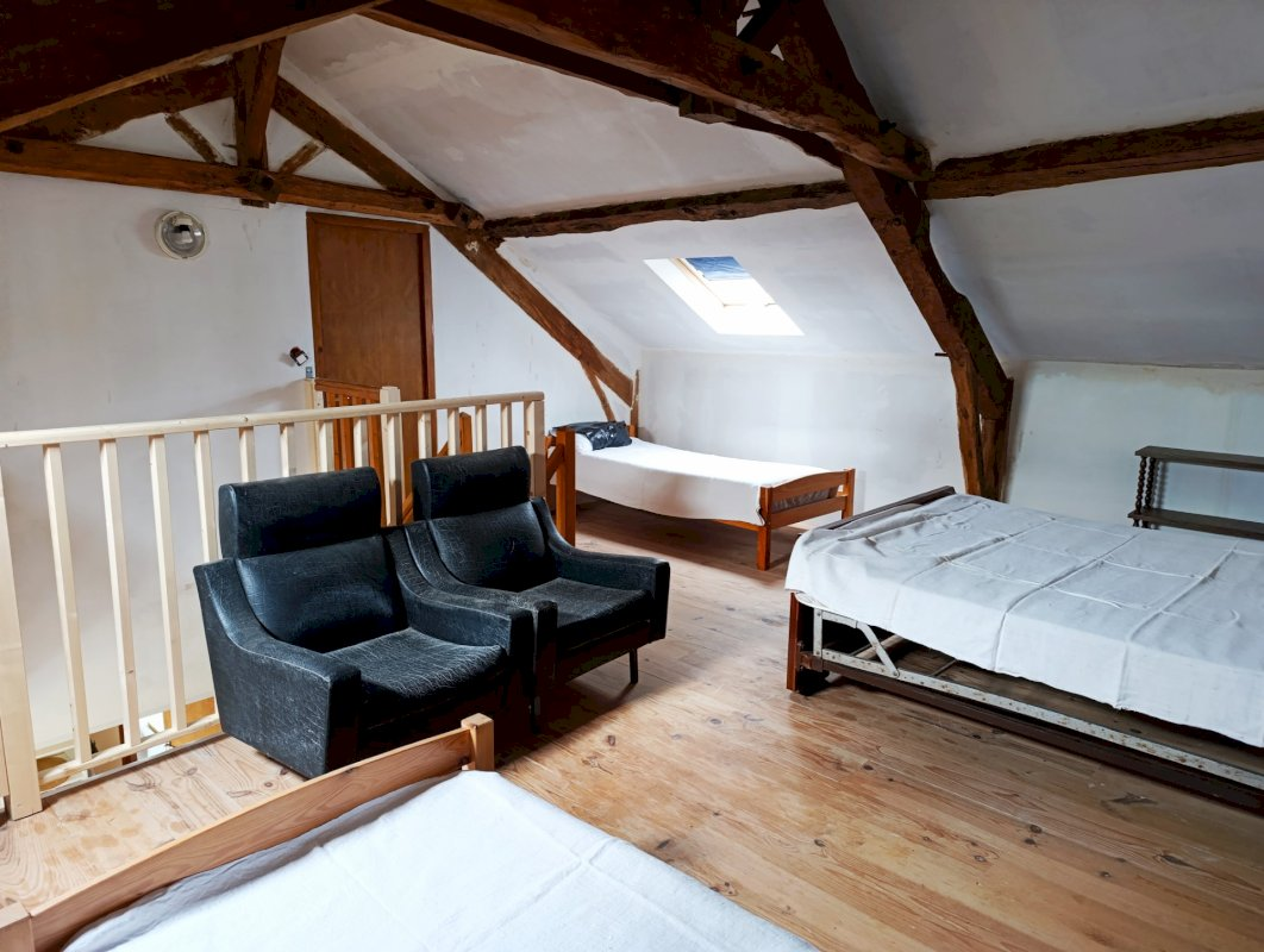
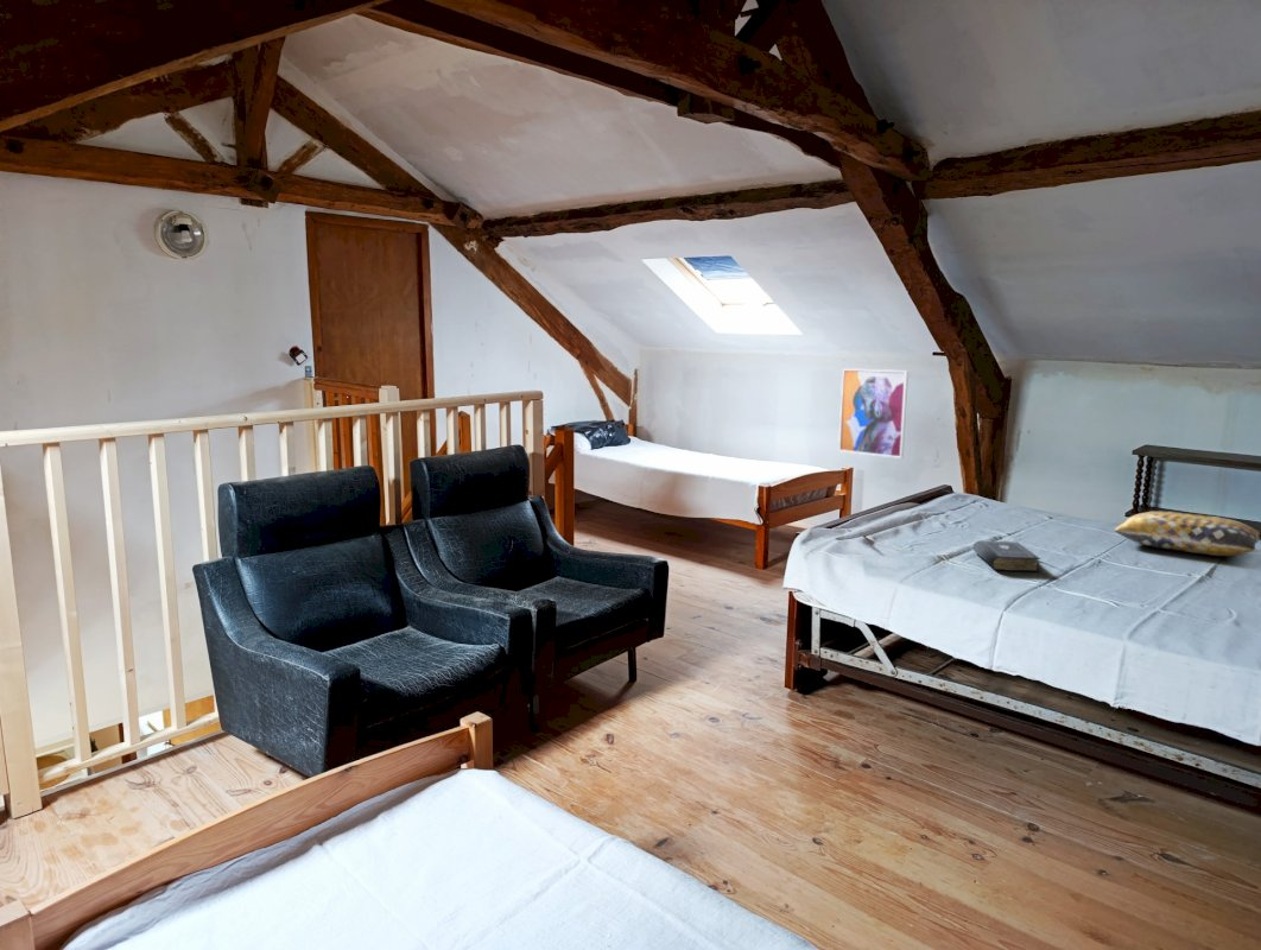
+ clutch bag [1114,509,1261,557]
+ wall art [837,367,910,460]
+ book [972,540,1041,572]
